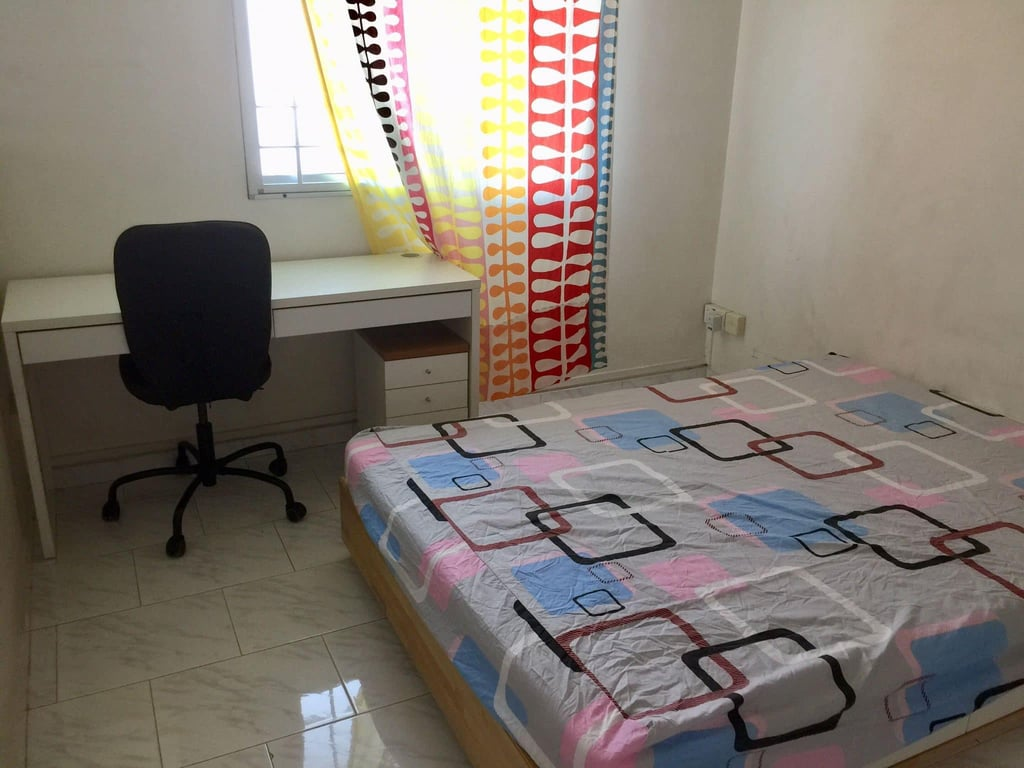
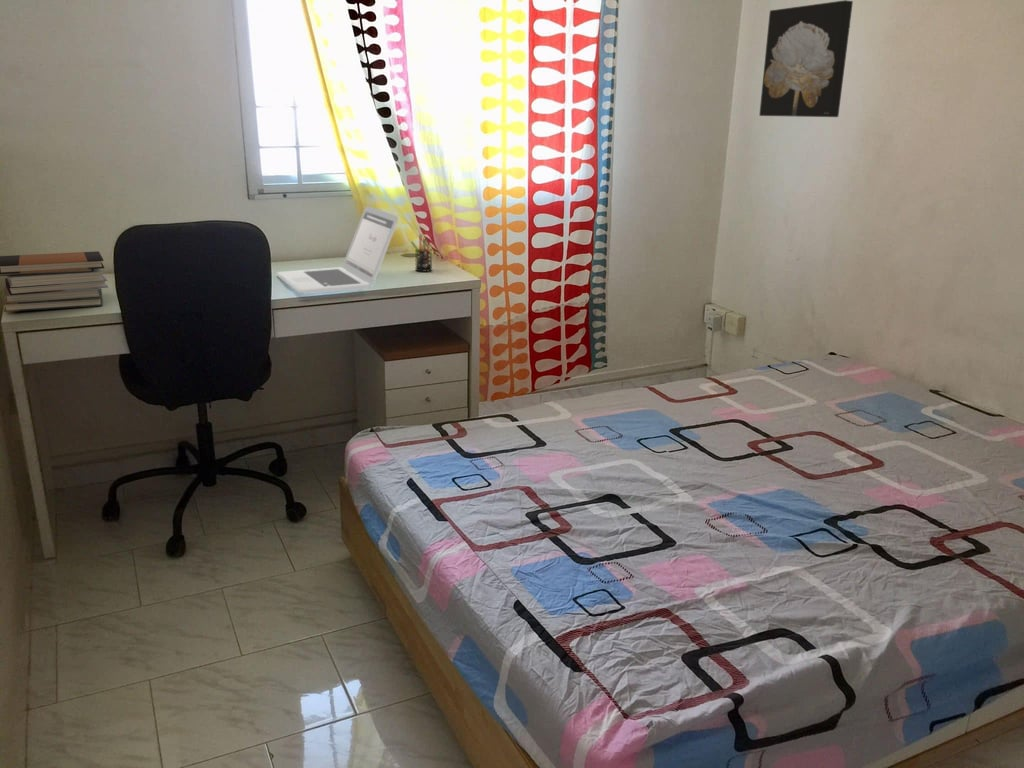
+ book stack [0,250,109,313]
+ pen holder [410,233,433,272]
+ laptop [276,205,399,295]
+ wall art [758,0,854,118]
